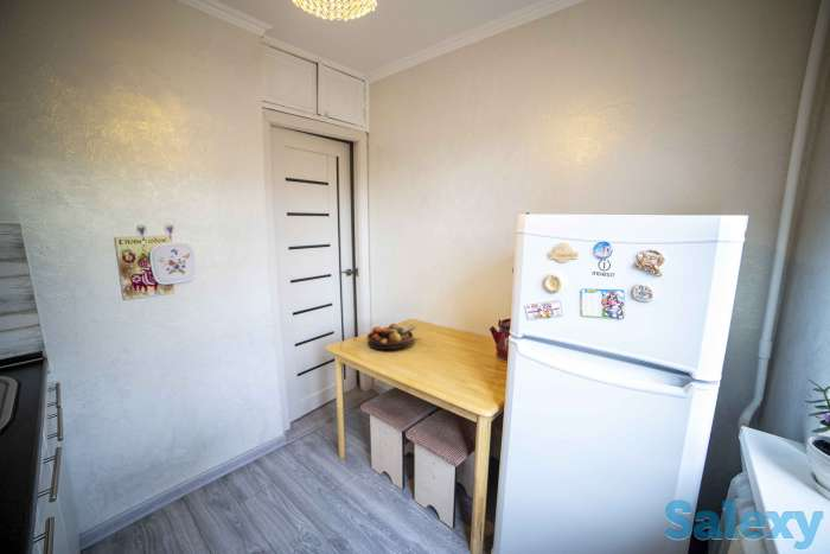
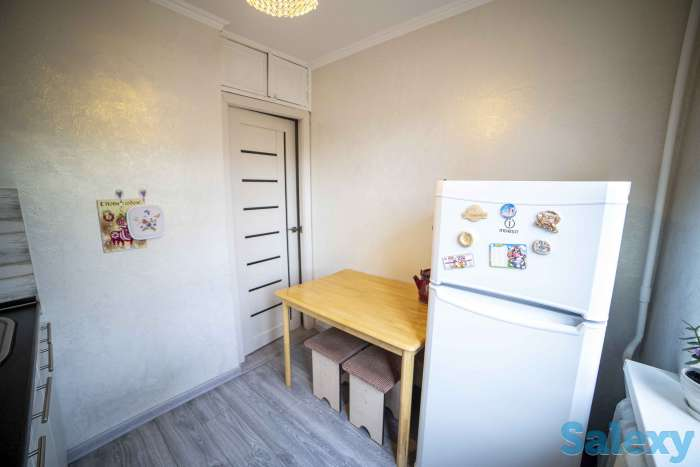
- fruit bowl [365,323,419,351]
